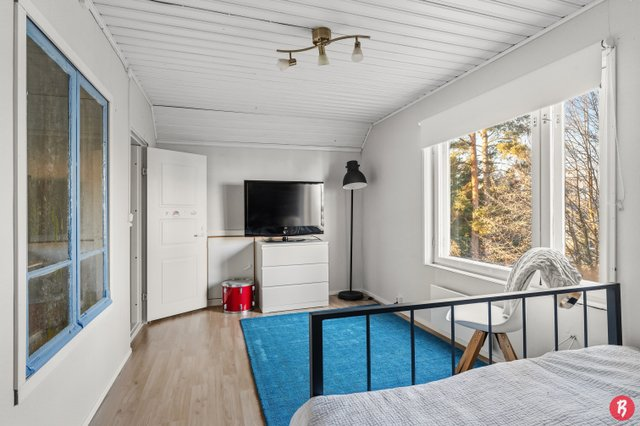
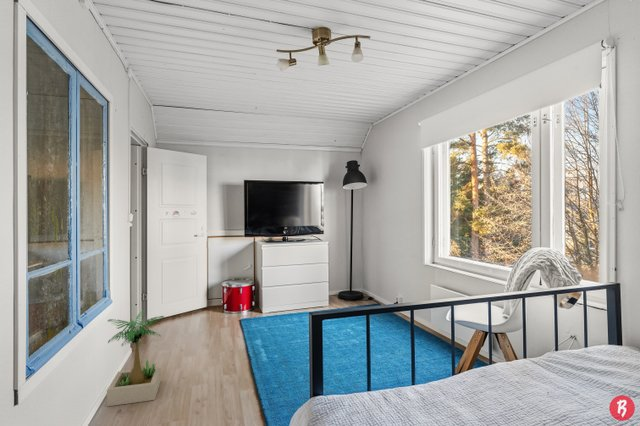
+ potted plant [106,309,165,407]
